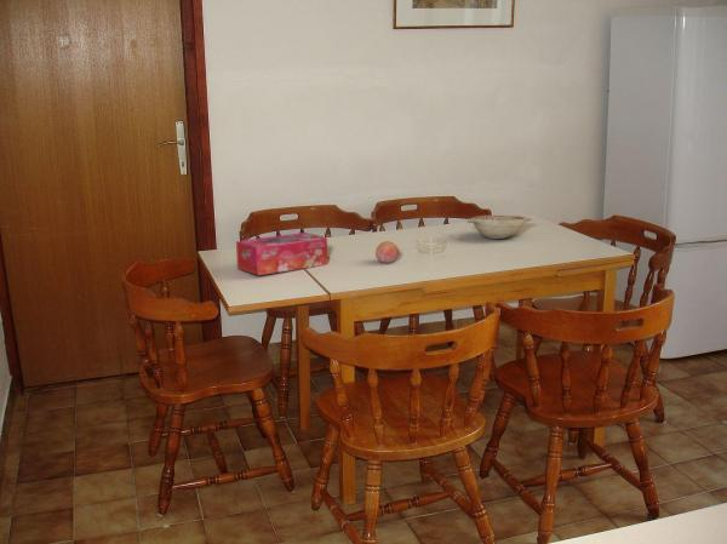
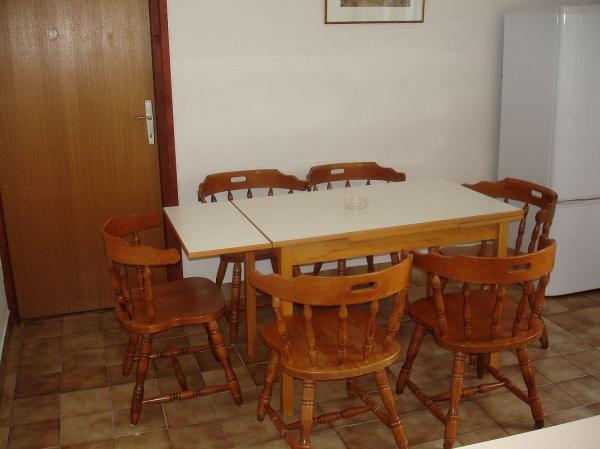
- decorative bowl [466,214,533,240]
- fruit [374,240,400,264]
- tissue box [235,231,328,276]
